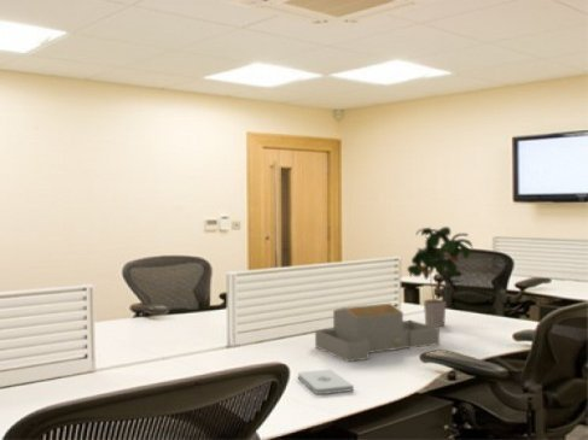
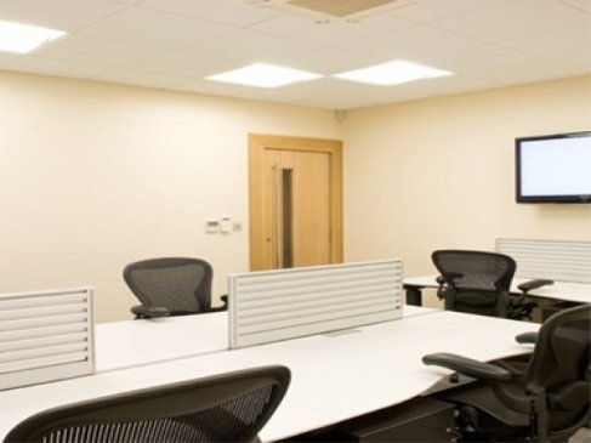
- notepad [297,368,355,395]
- potted plant [406,225,473,328]
- architectural model [314,303,441,363]
